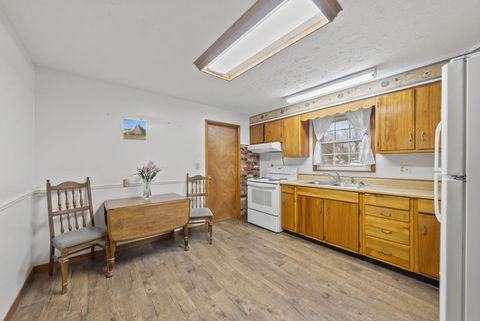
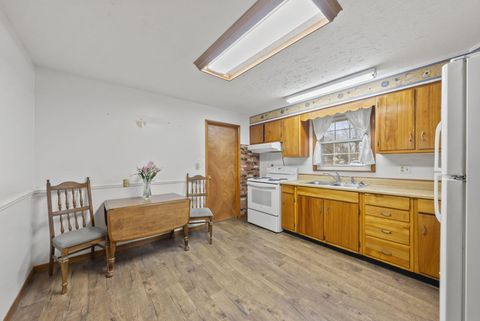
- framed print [122,117,148,142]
